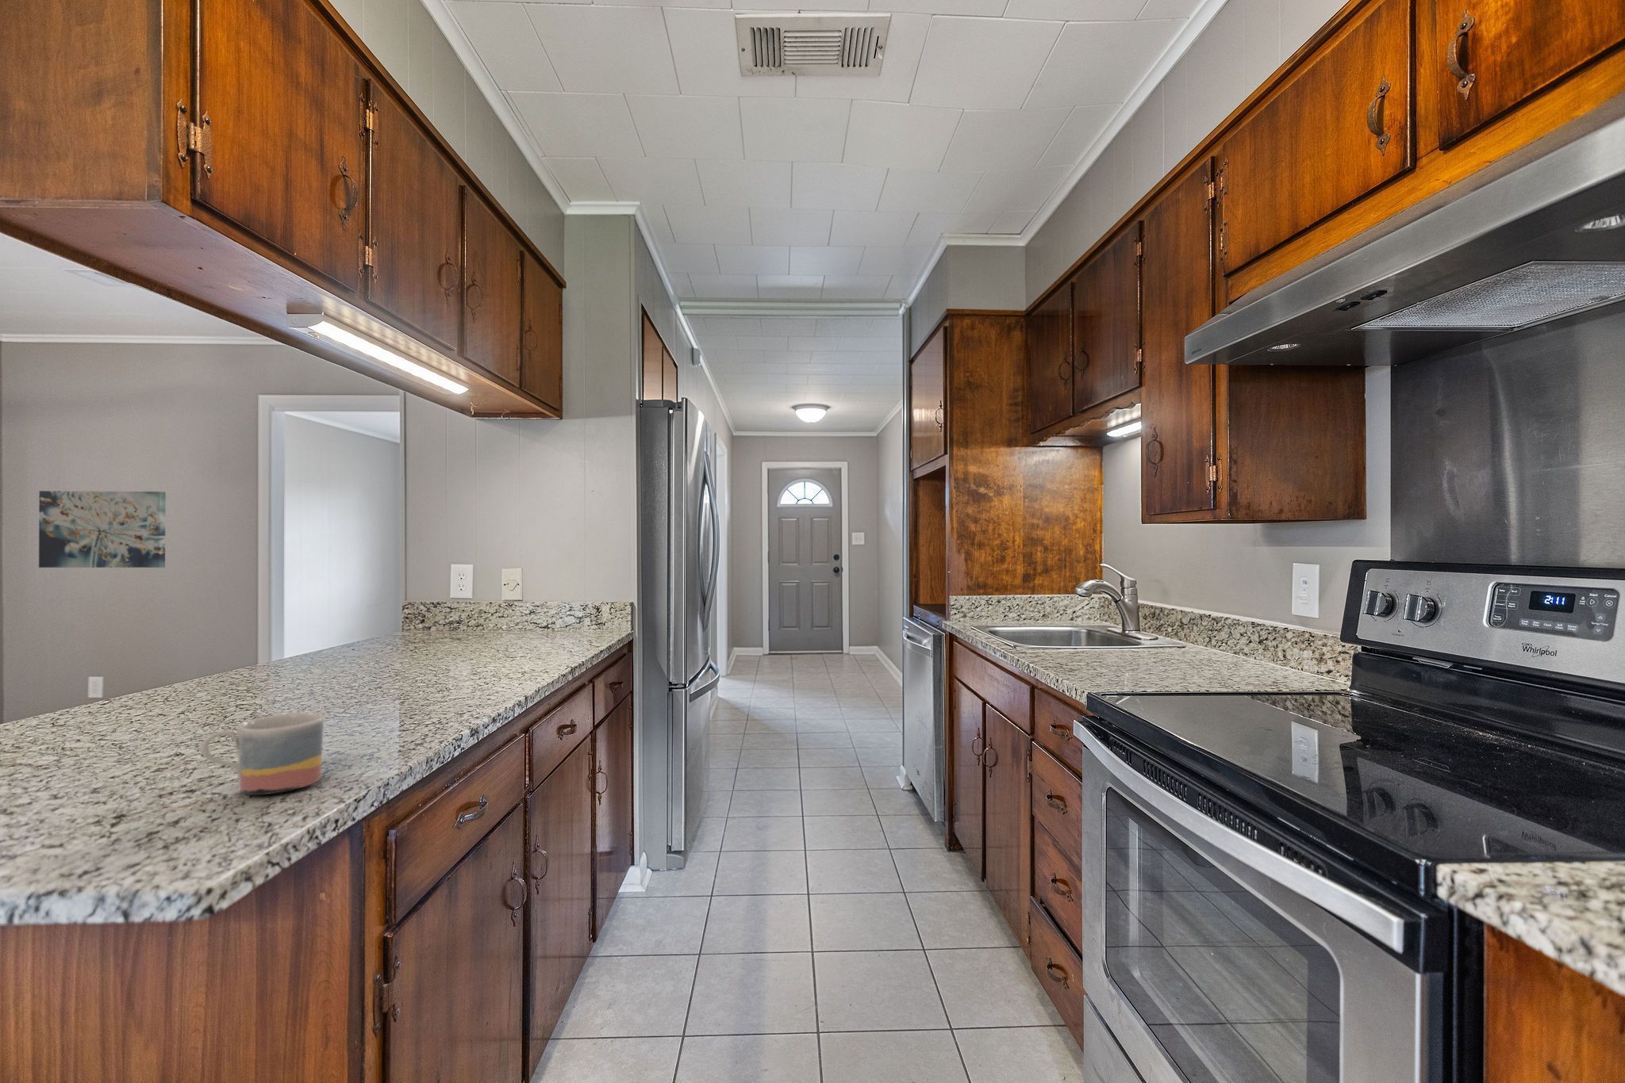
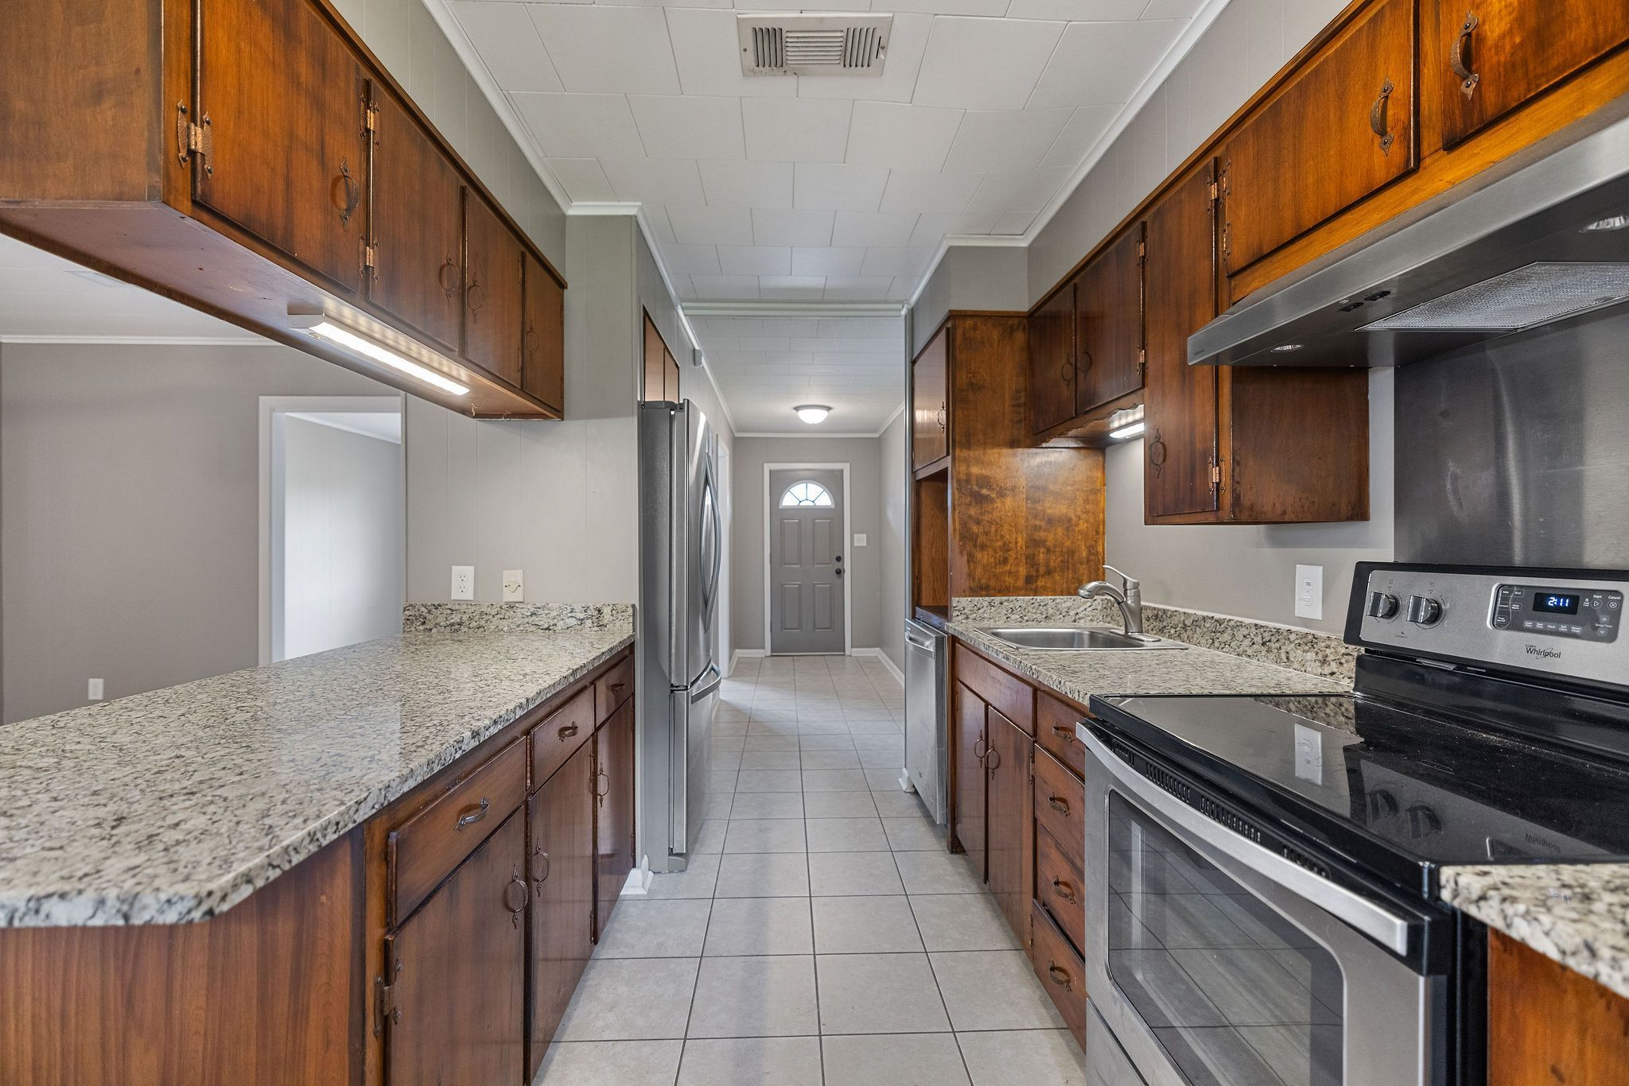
- mug [201,712,324,797]
- wall art [37,490,167,568]
